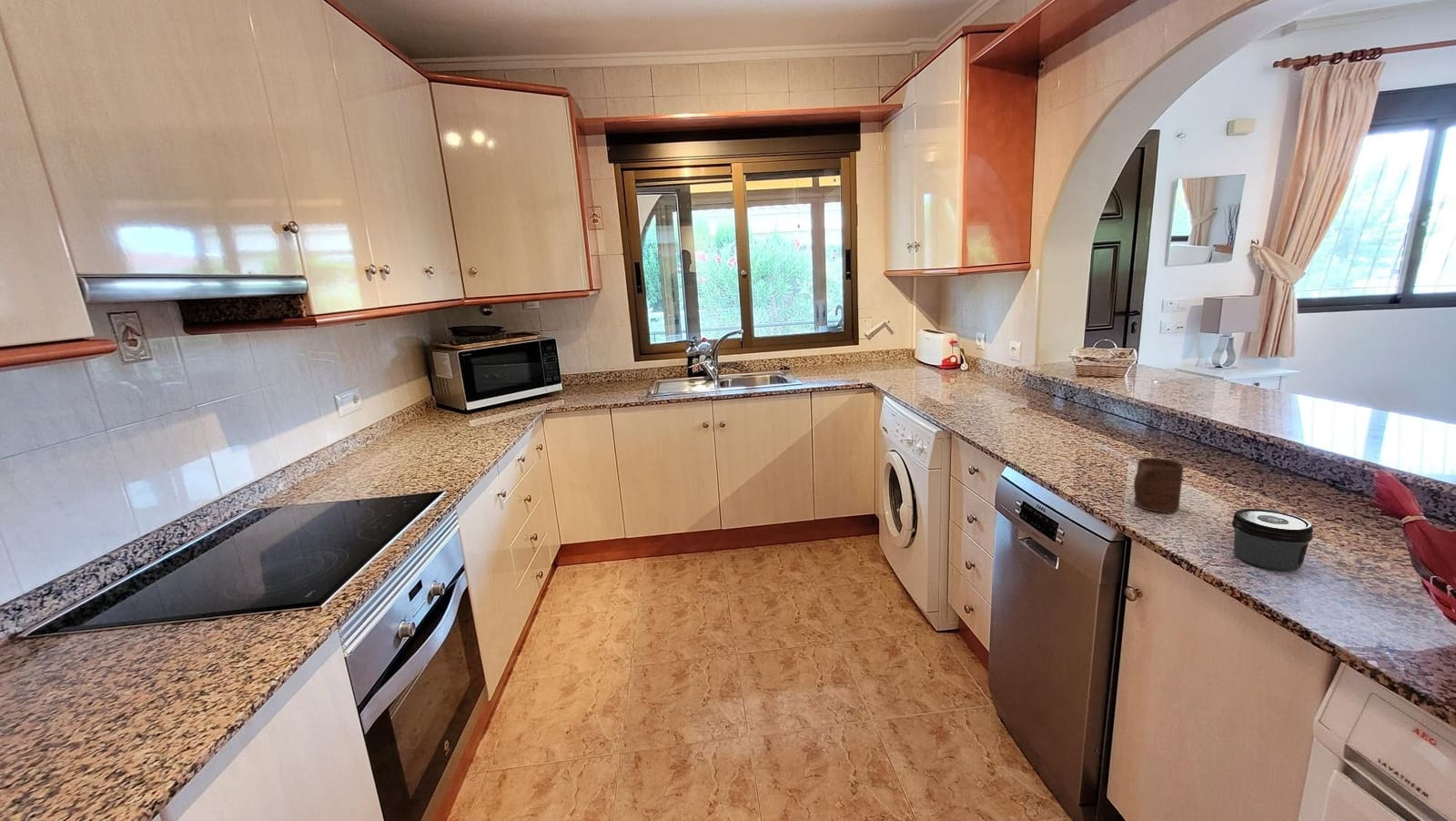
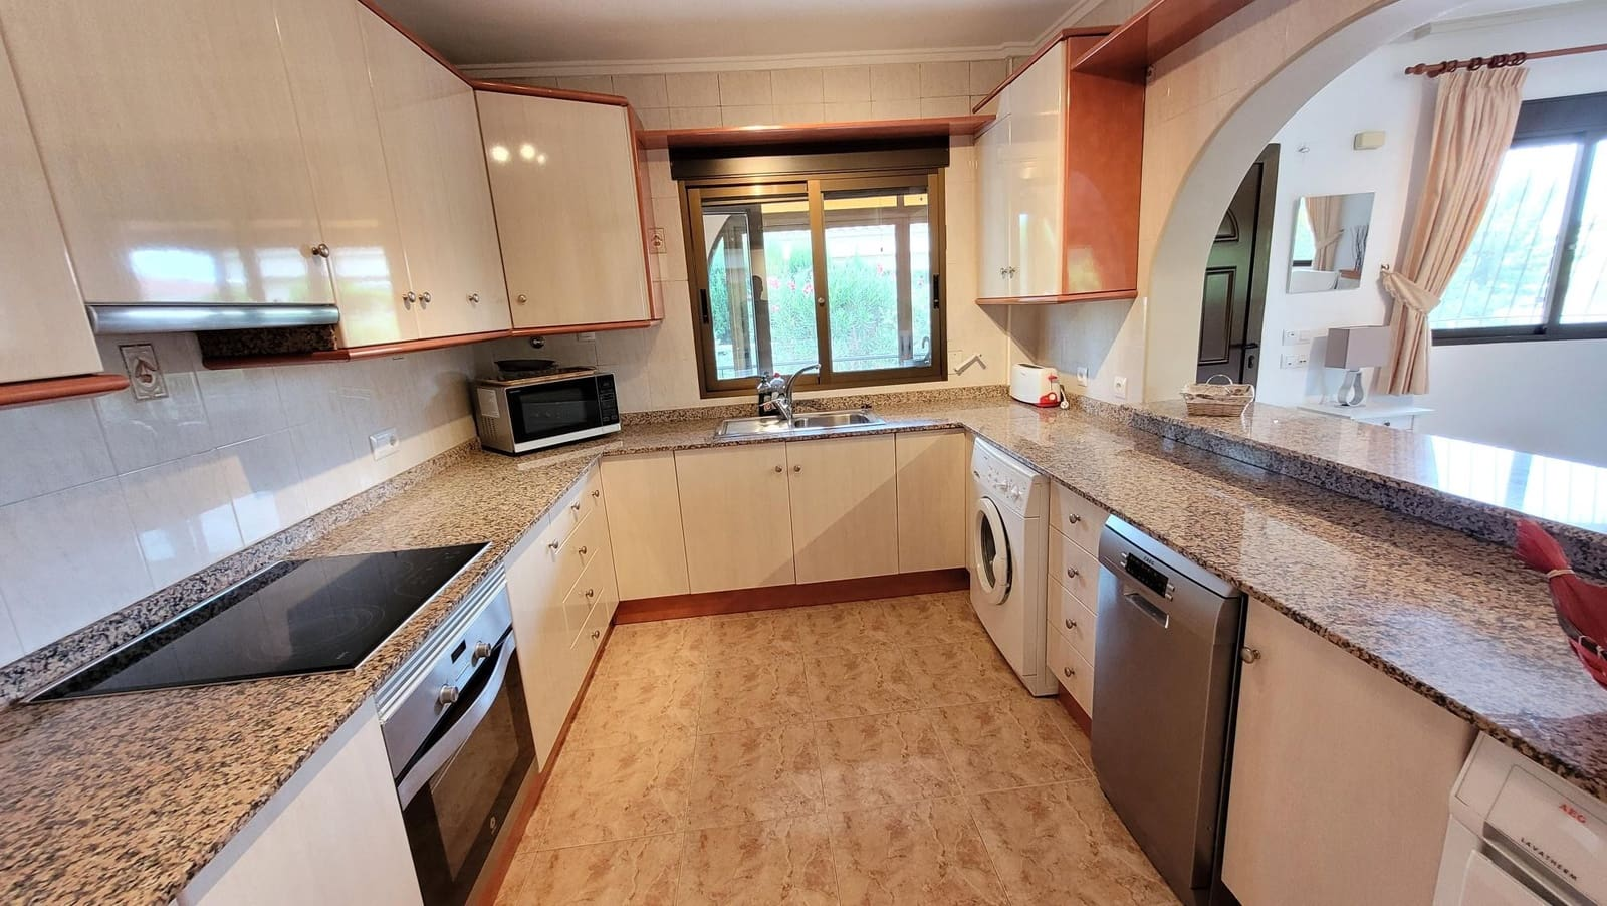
- jar [1231,508,1314,572]
- cup [1133,457,1184,513]
